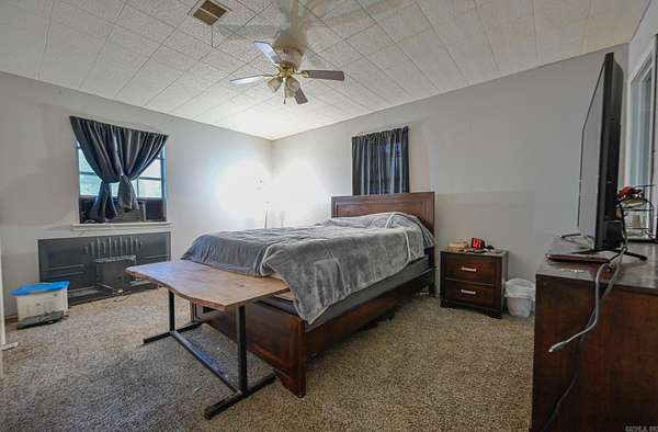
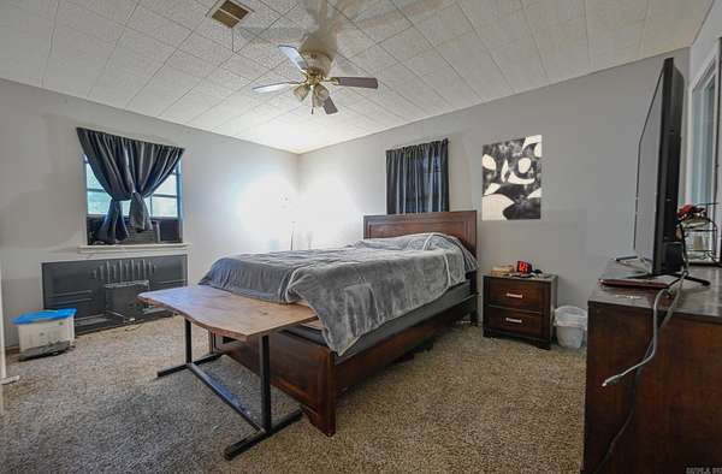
+ wall art [481,134,543,221]
